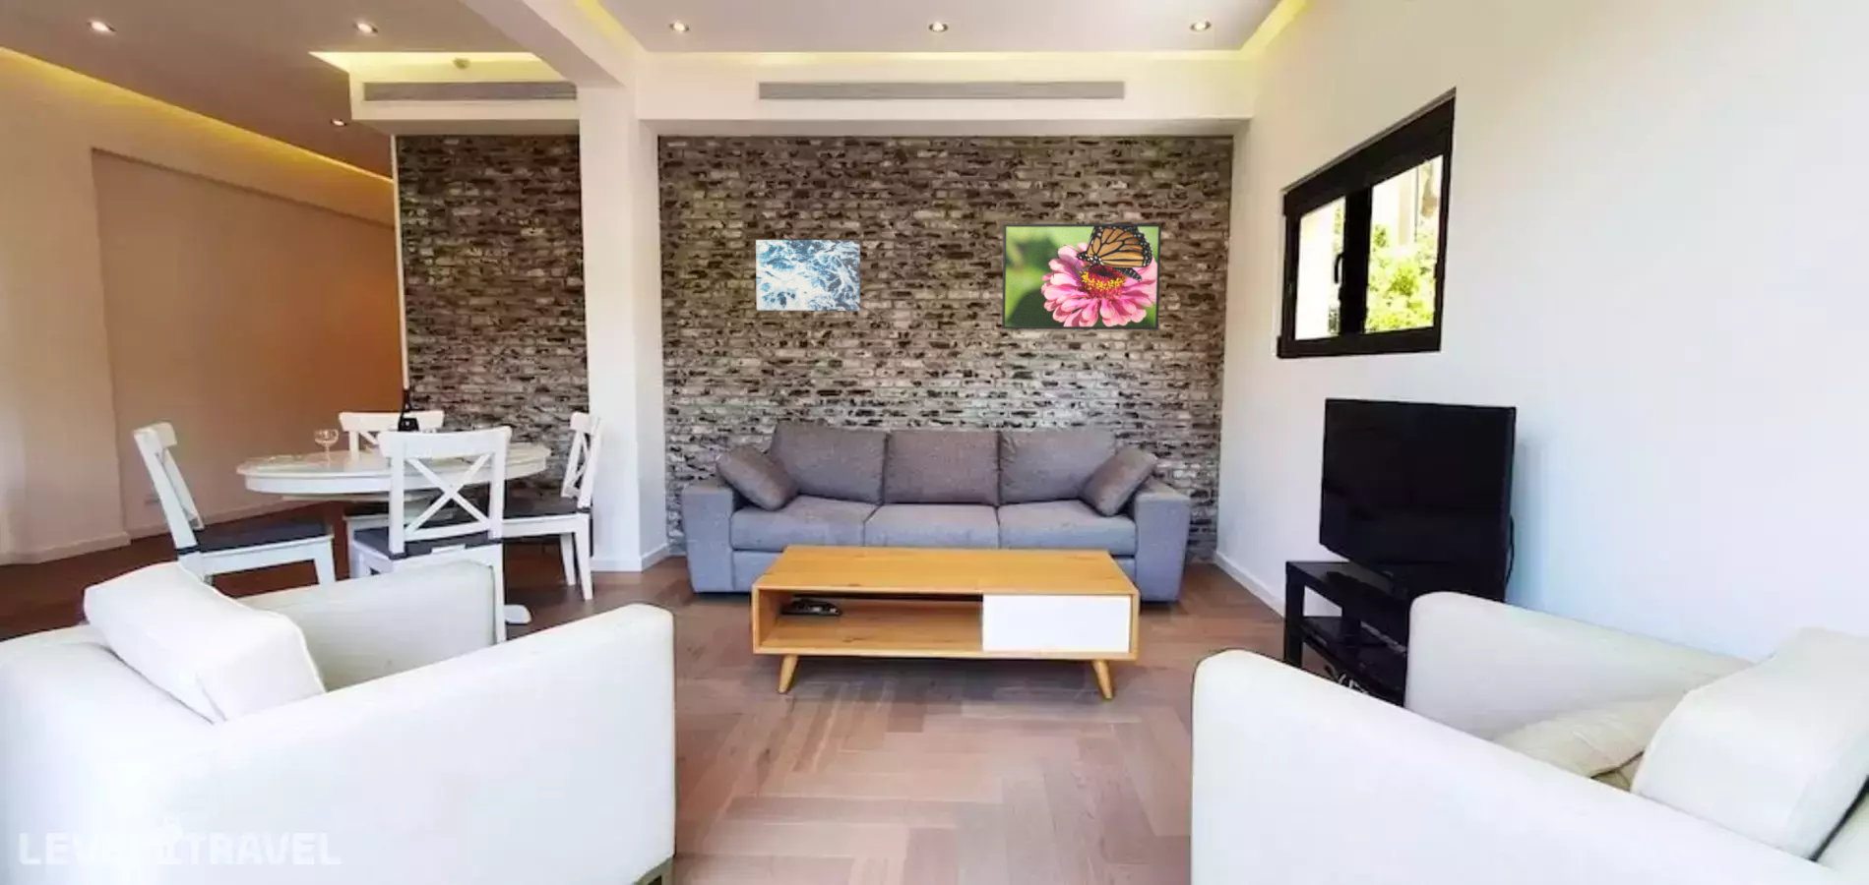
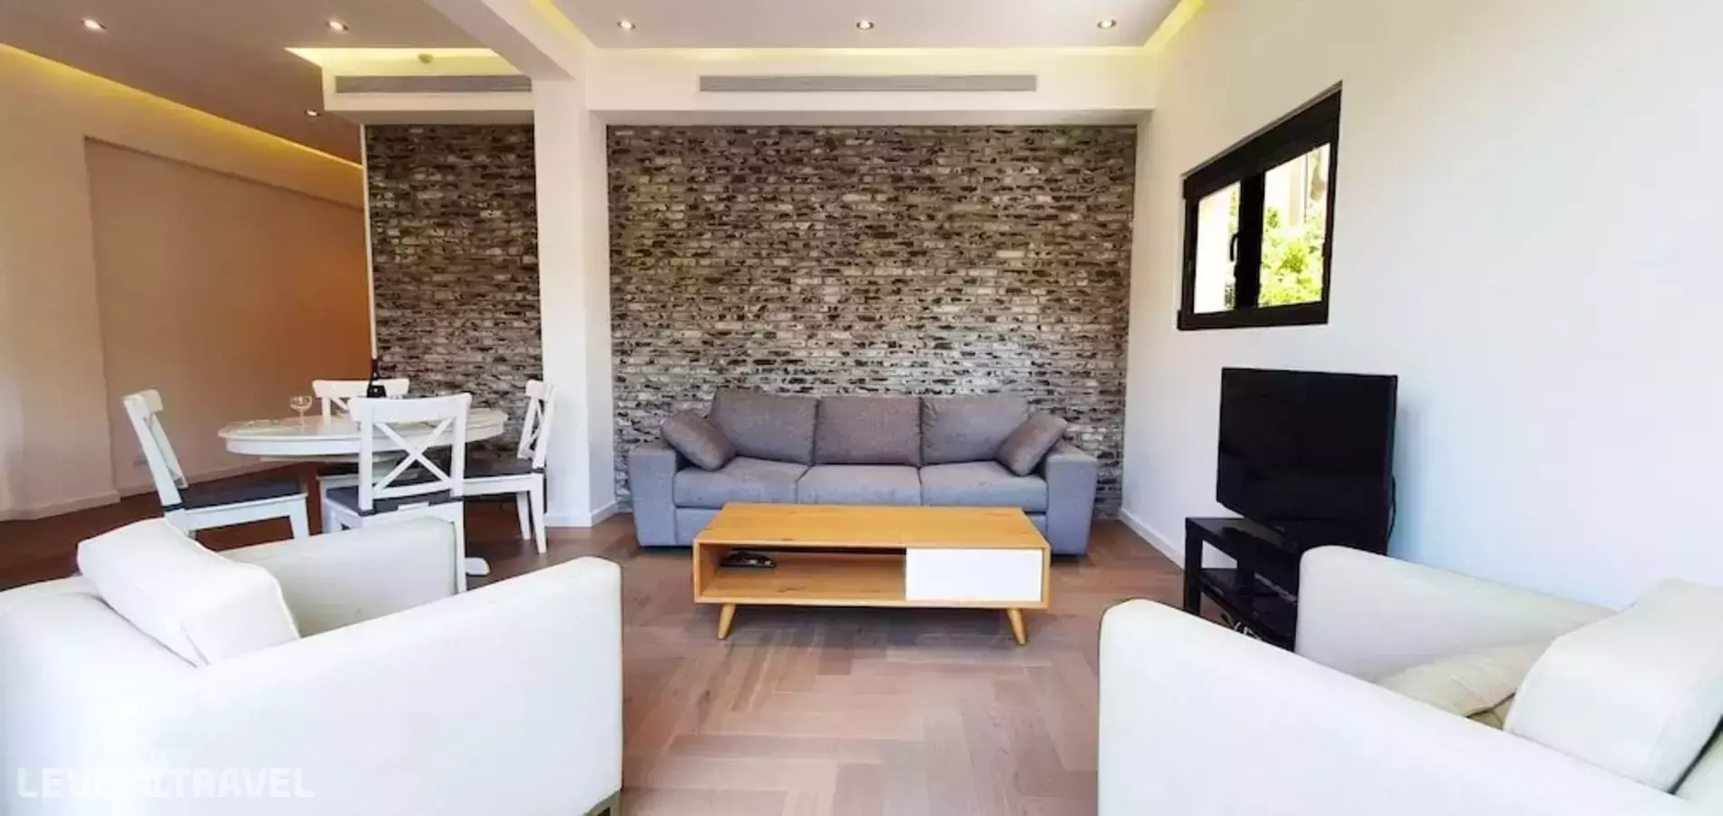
- wall art [755,239,861,312]
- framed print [1001,223,1162,330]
